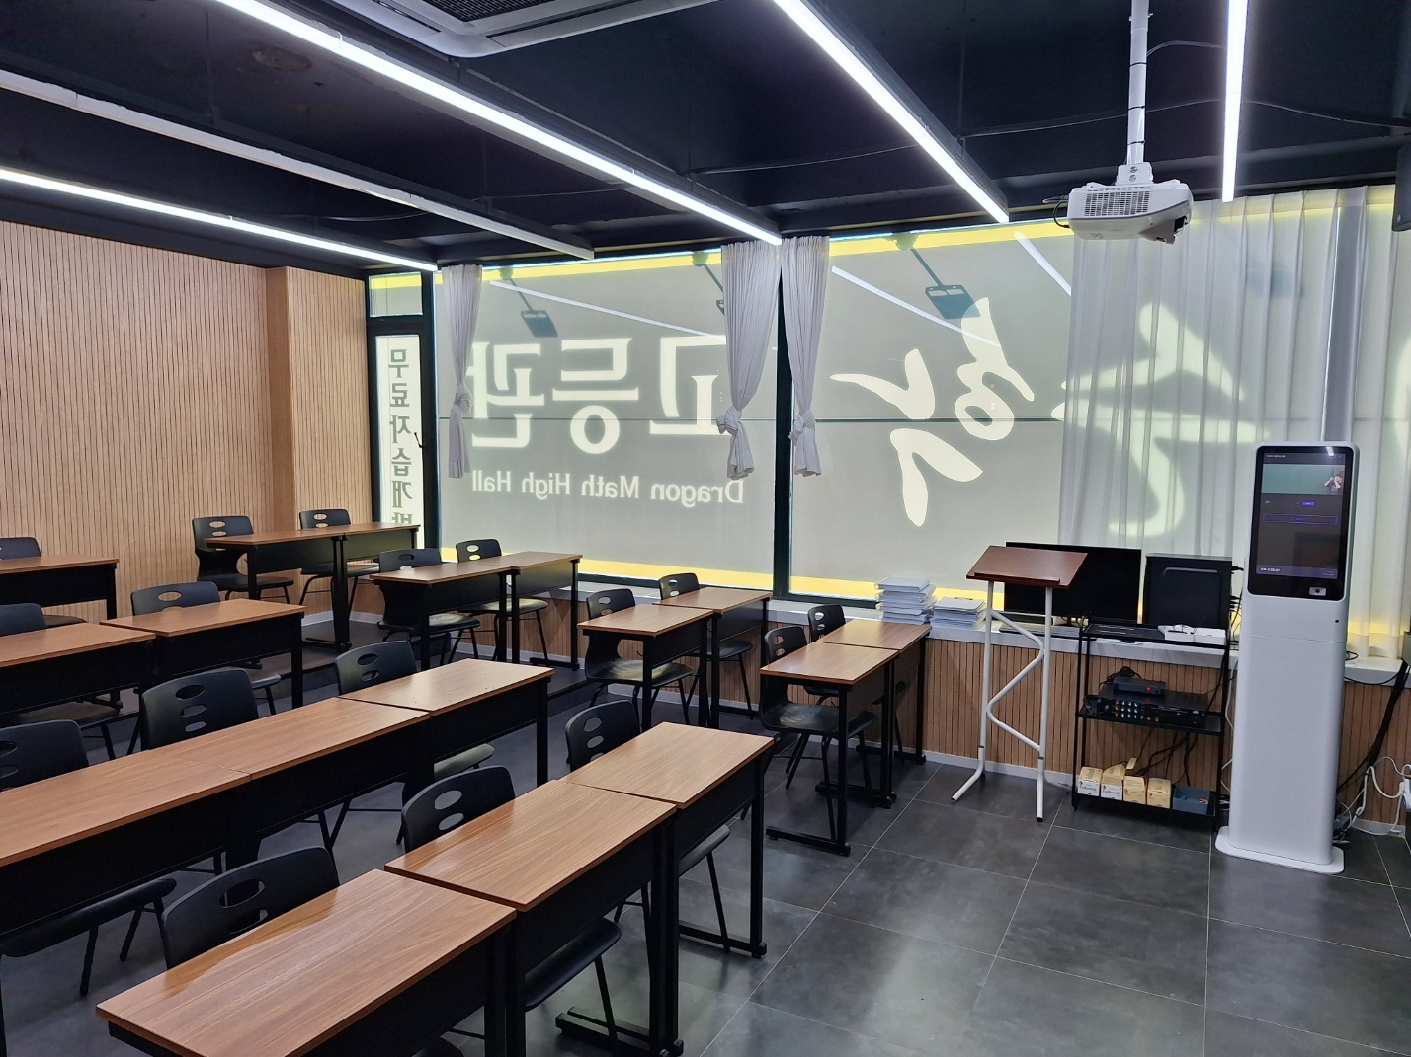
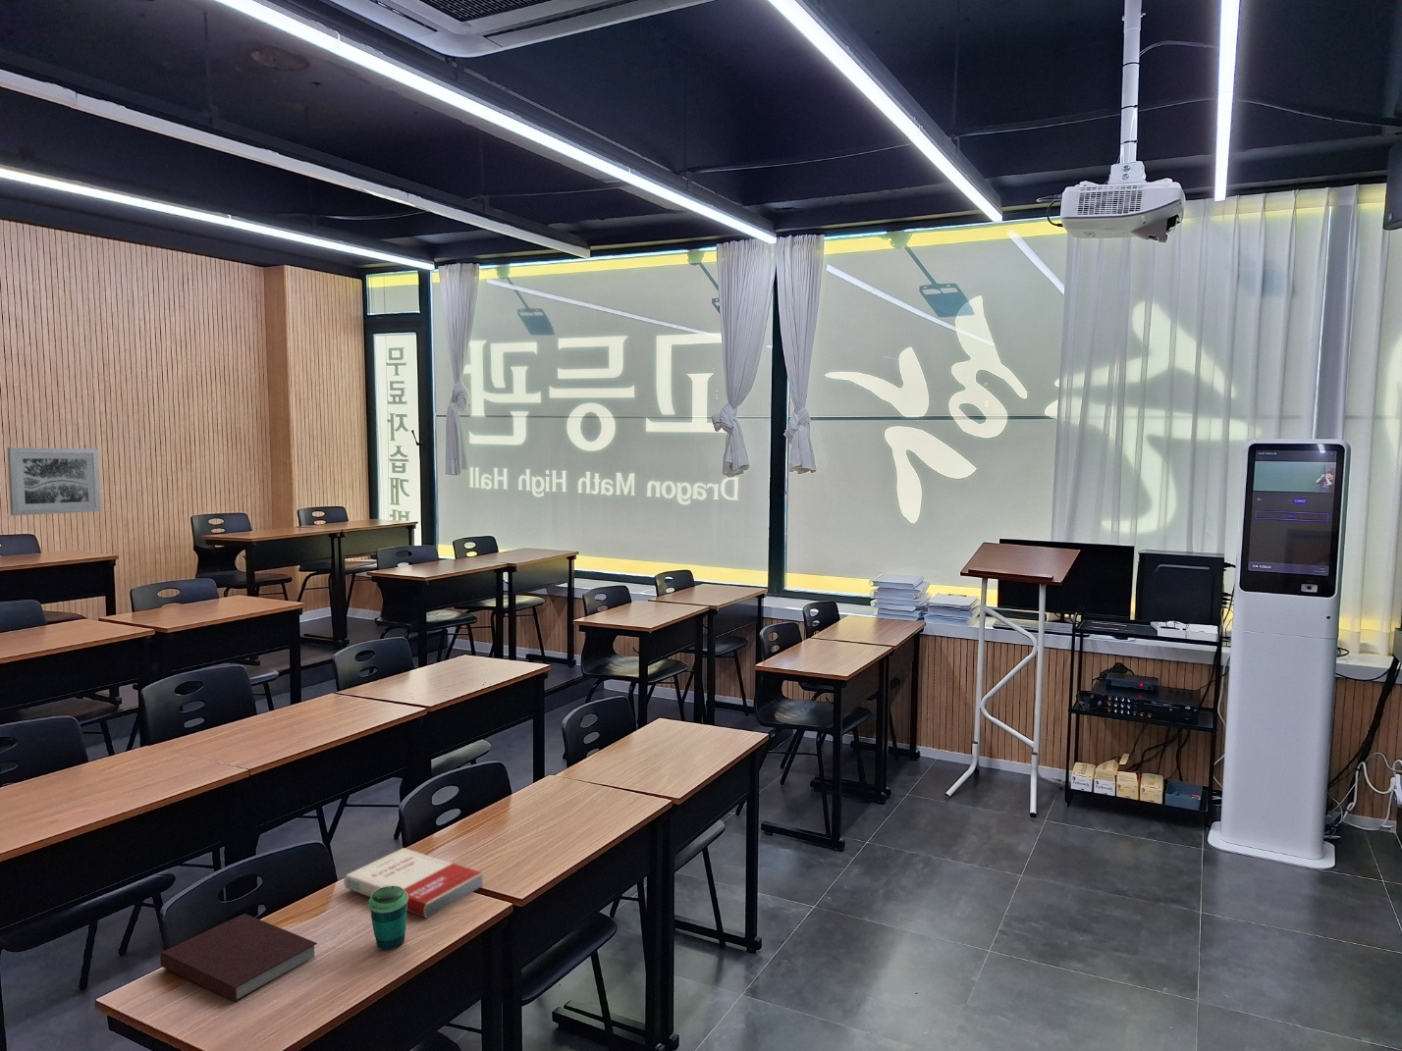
+ notebook [159,913,318,1002]
+ book [342,847,484,920]
+ wall art [7,446,102,517]
+ cup [368,885,408,951]
